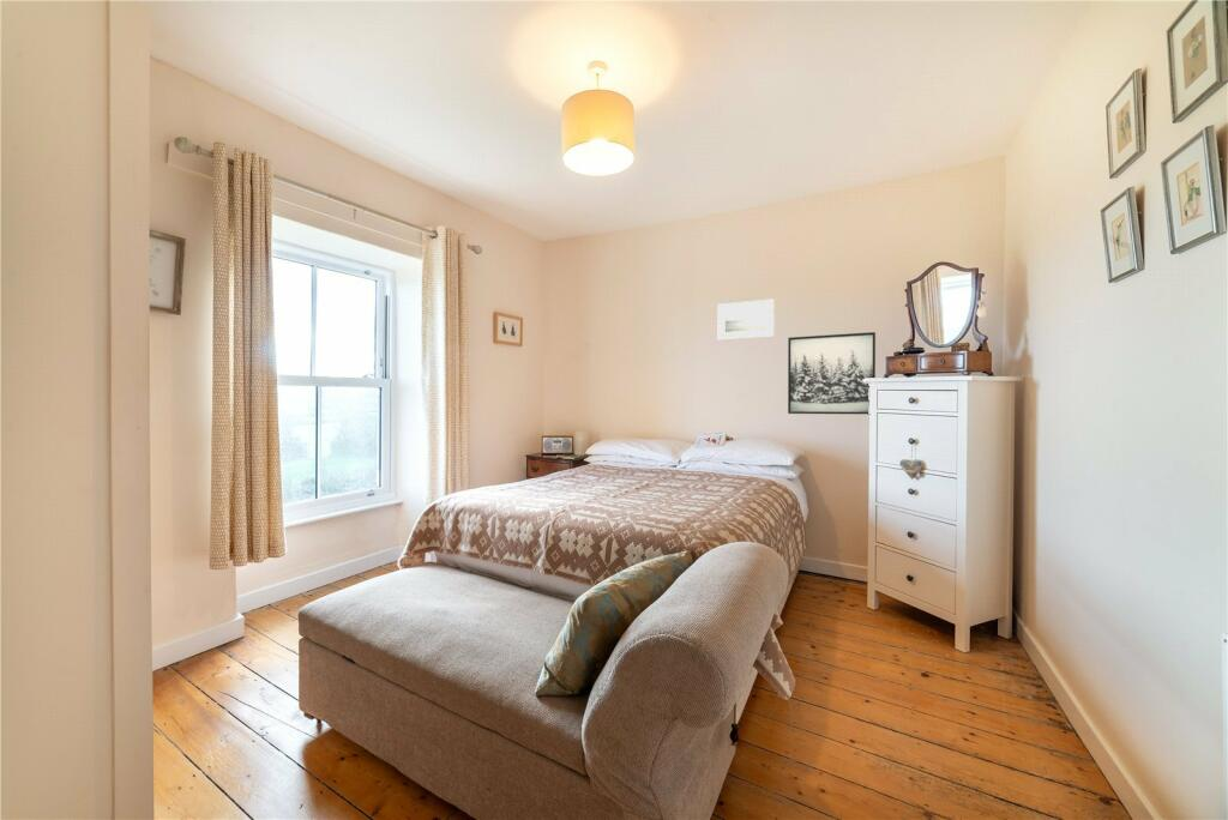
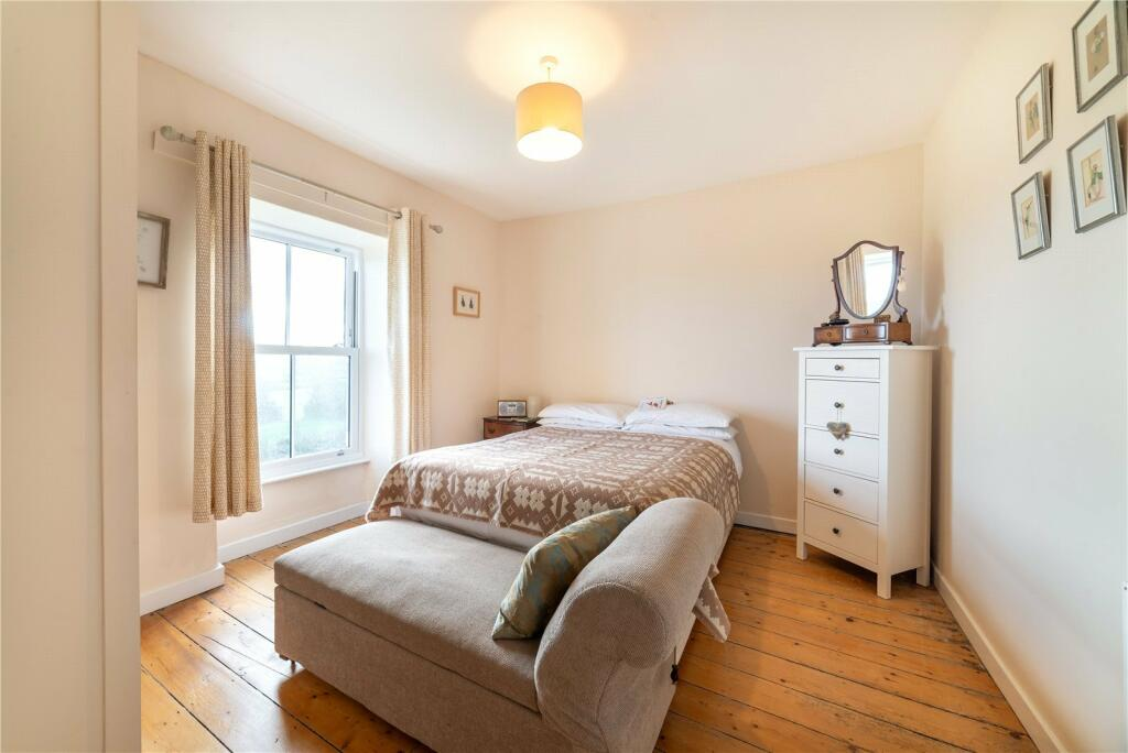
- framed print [717,297,775,342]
- wall art [787,331,877,415]
